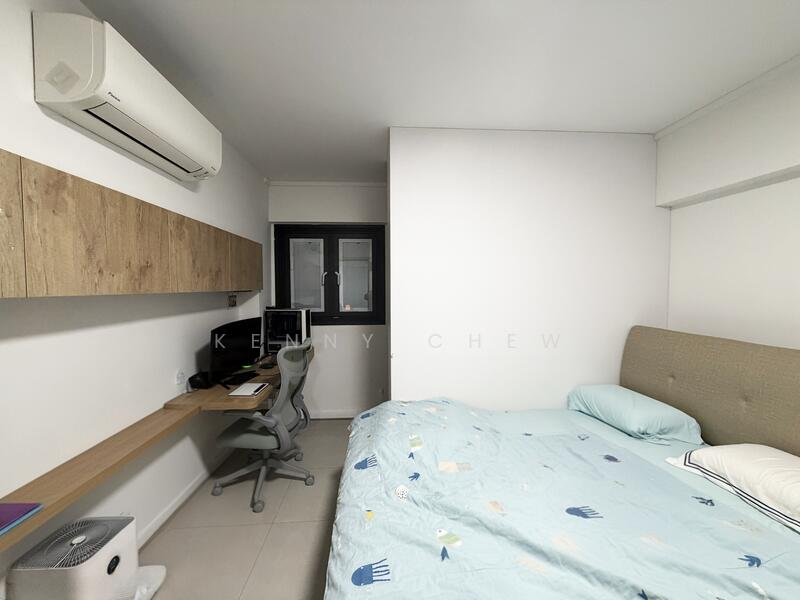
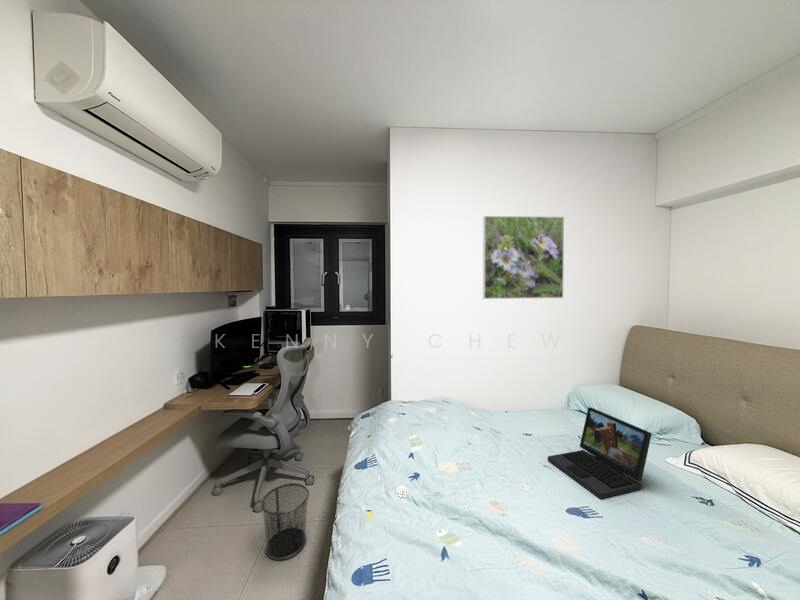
+ laptop [547,406,653,500]
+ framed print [482,215,565,300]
+ waste bin [260,482,310,561]
